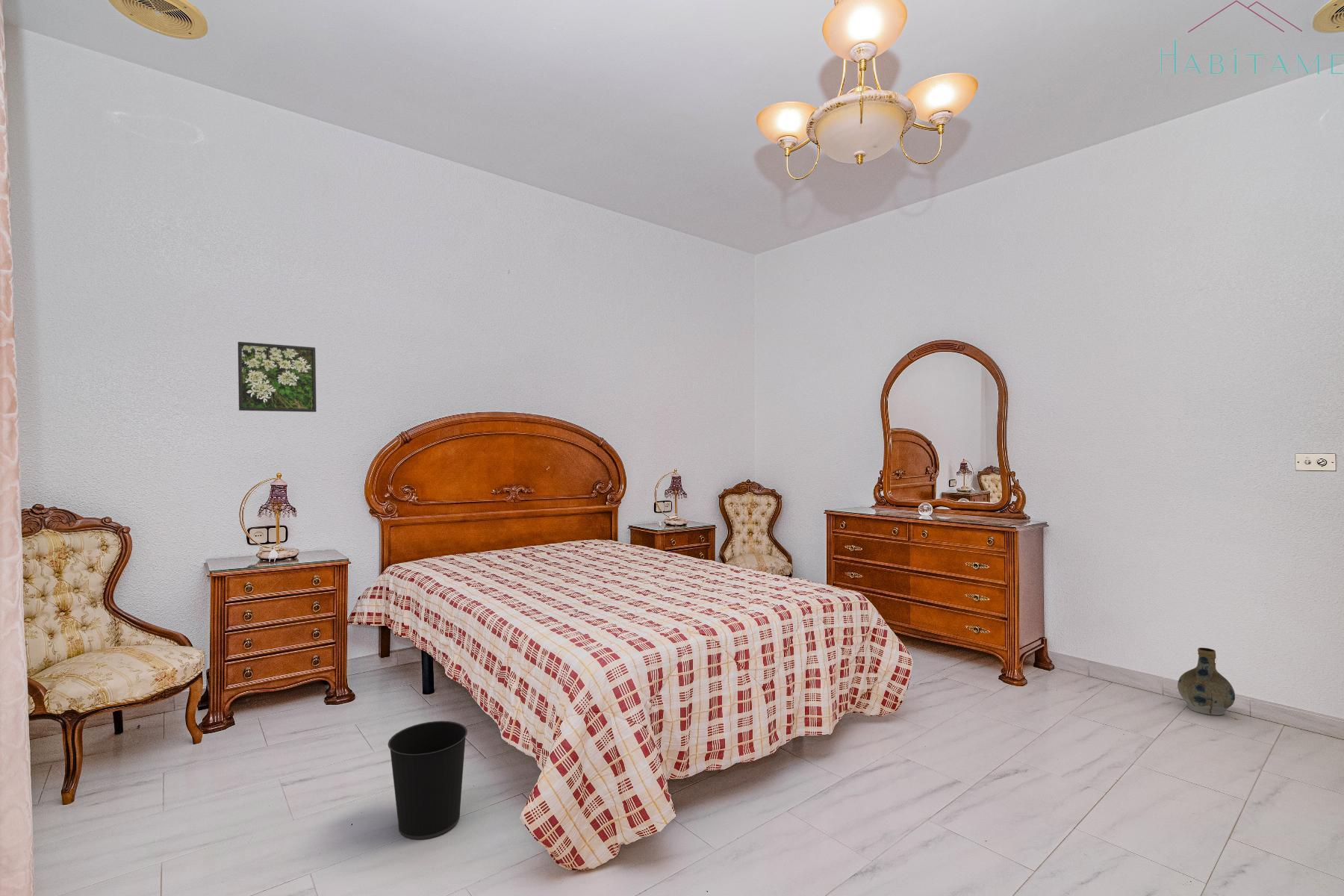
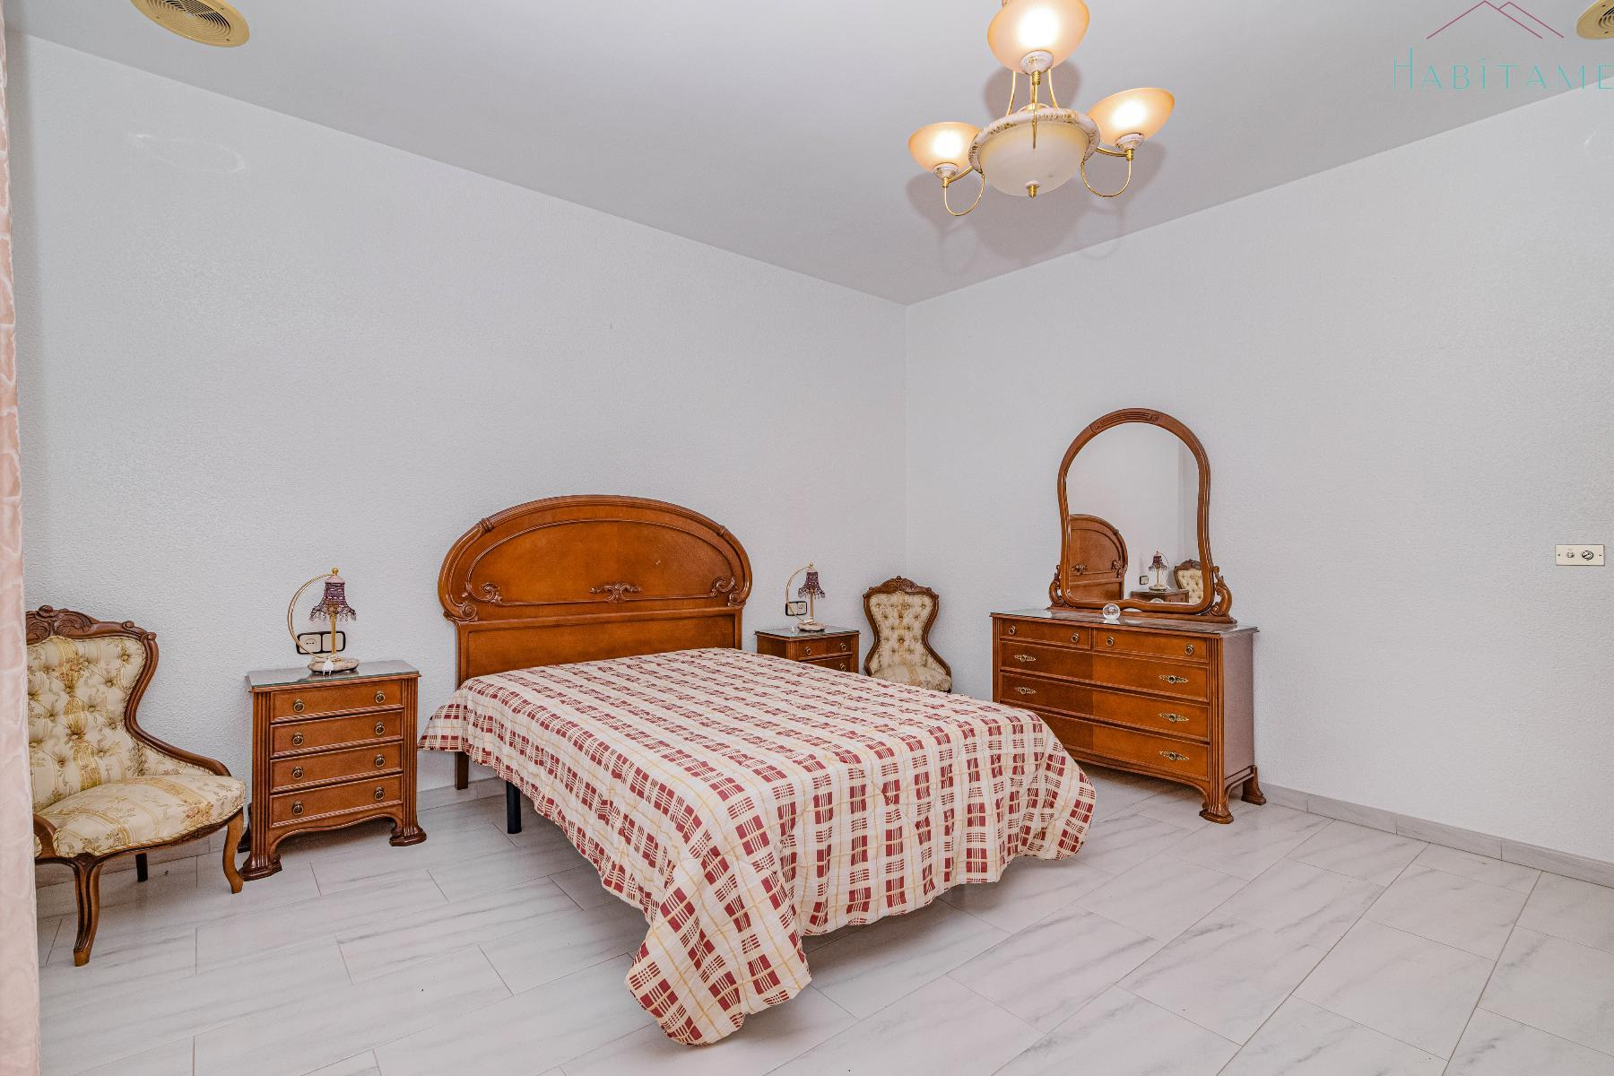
- ceramic jug [1177,647,1236,716]
- wastebasket [388,721,468,840]
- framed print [237,341,317,413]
